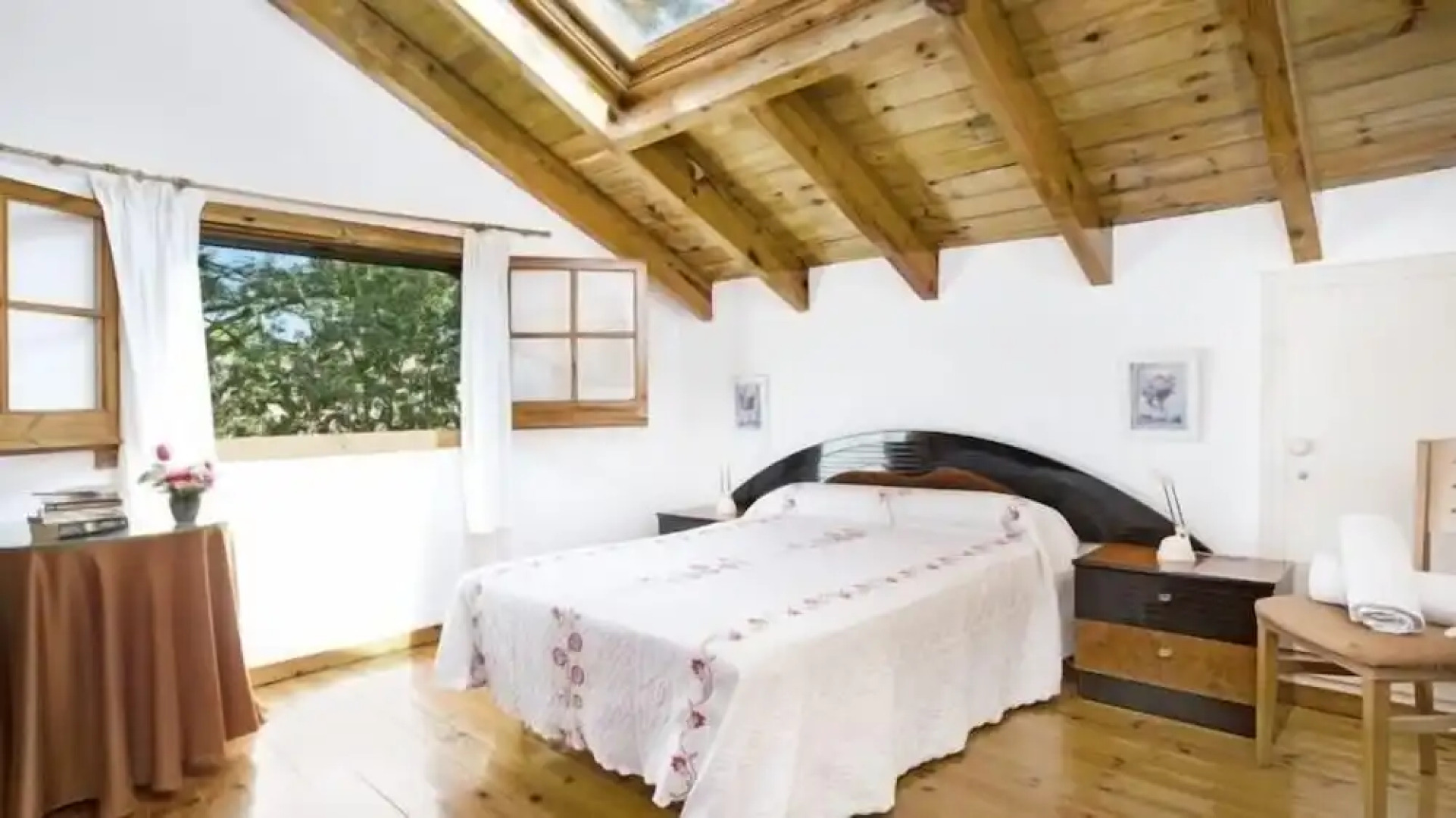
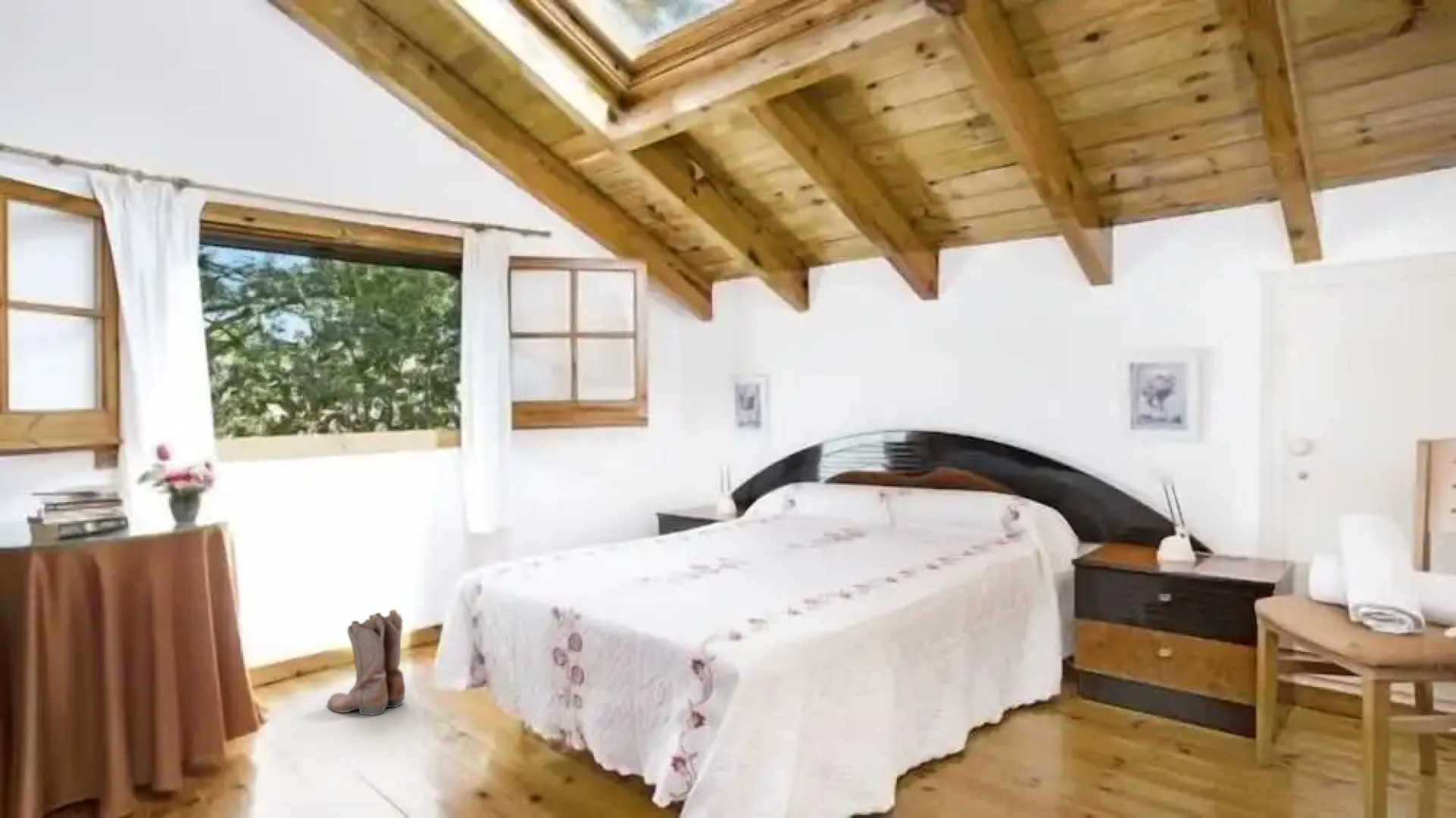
+ boots [327,608,406,717]
